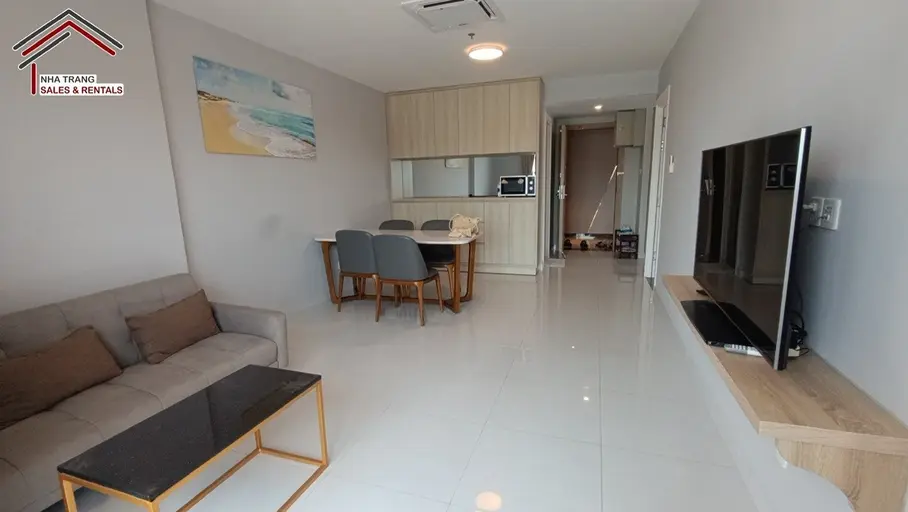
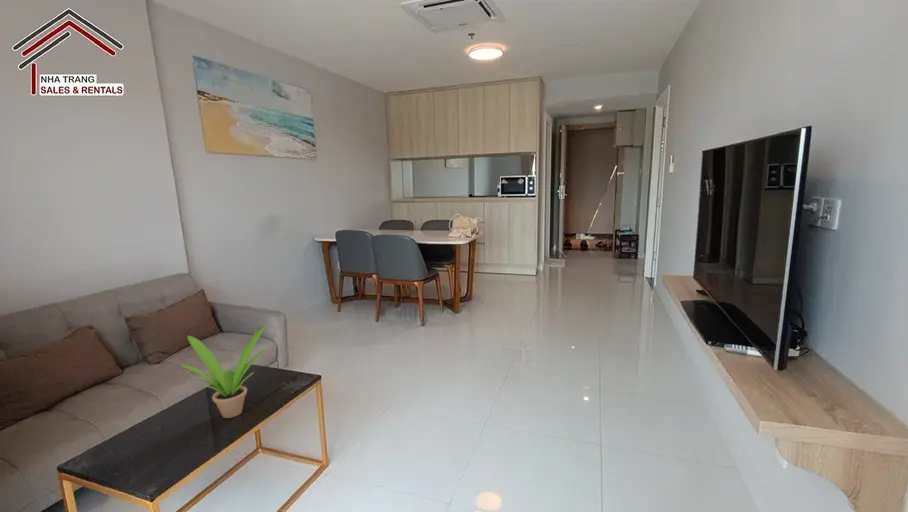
+ potted plant [180,325,267,419]
